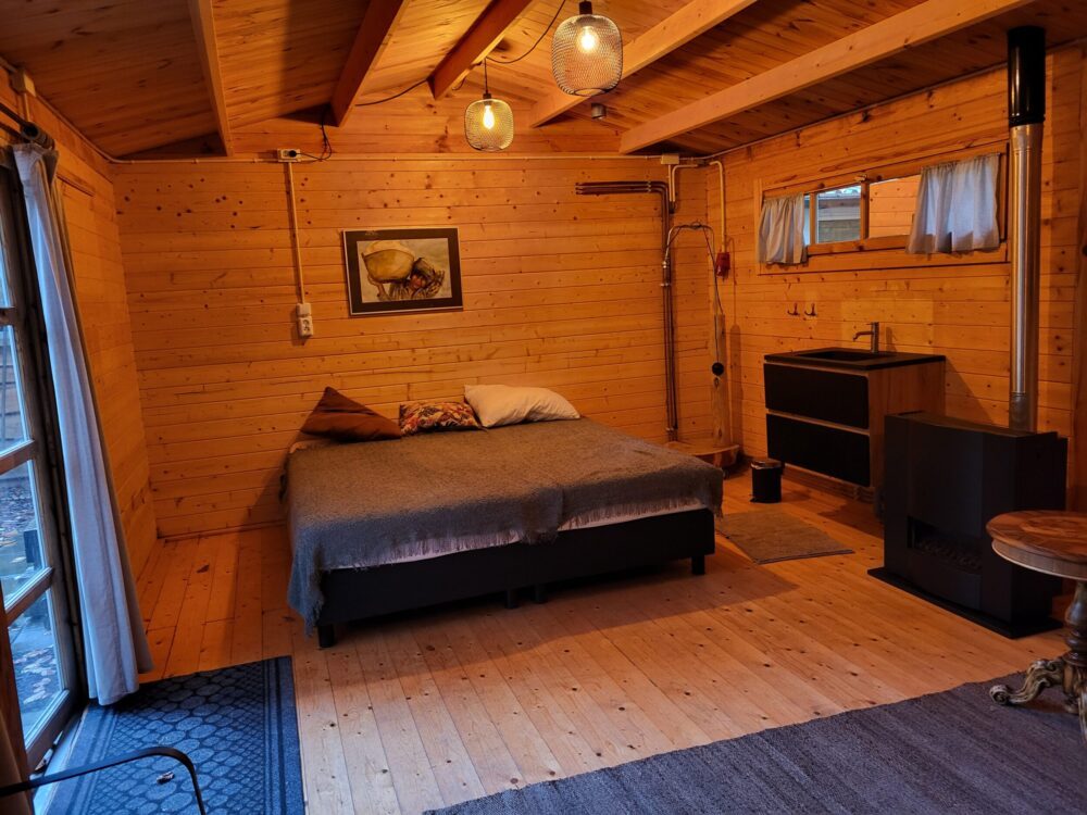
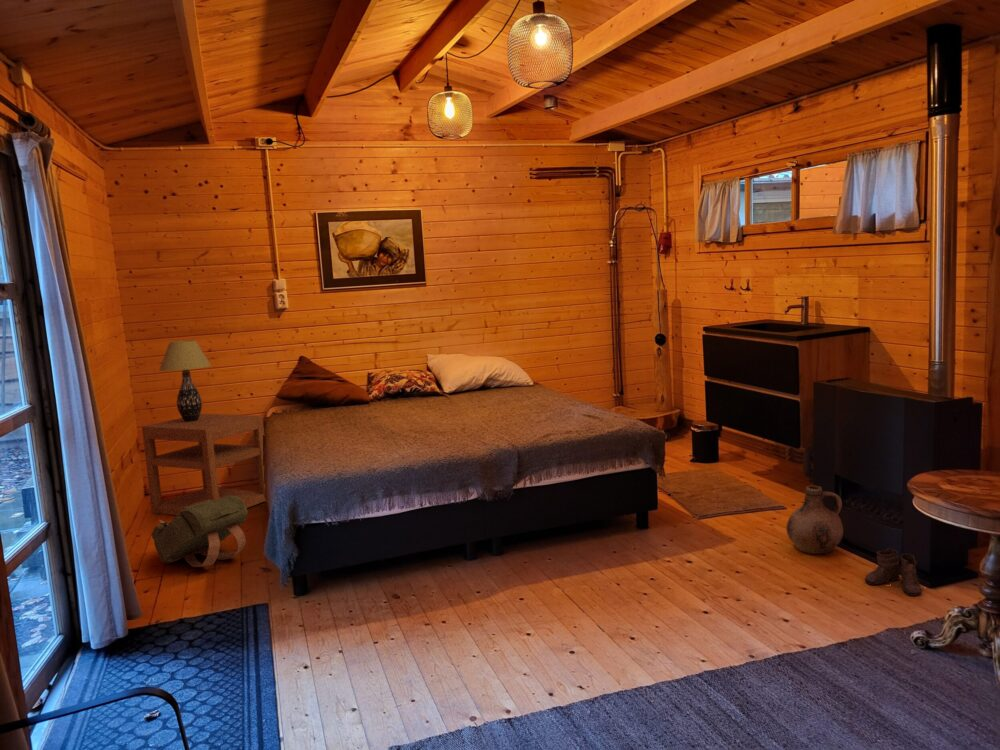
+ nightstand [141,413,268,516]
+ boots [864,548,930,597]
+ backpack [150,496,249,568]
+ table lamp [158,339,213,422]
+ ceramic jug [785,484,844,555]
